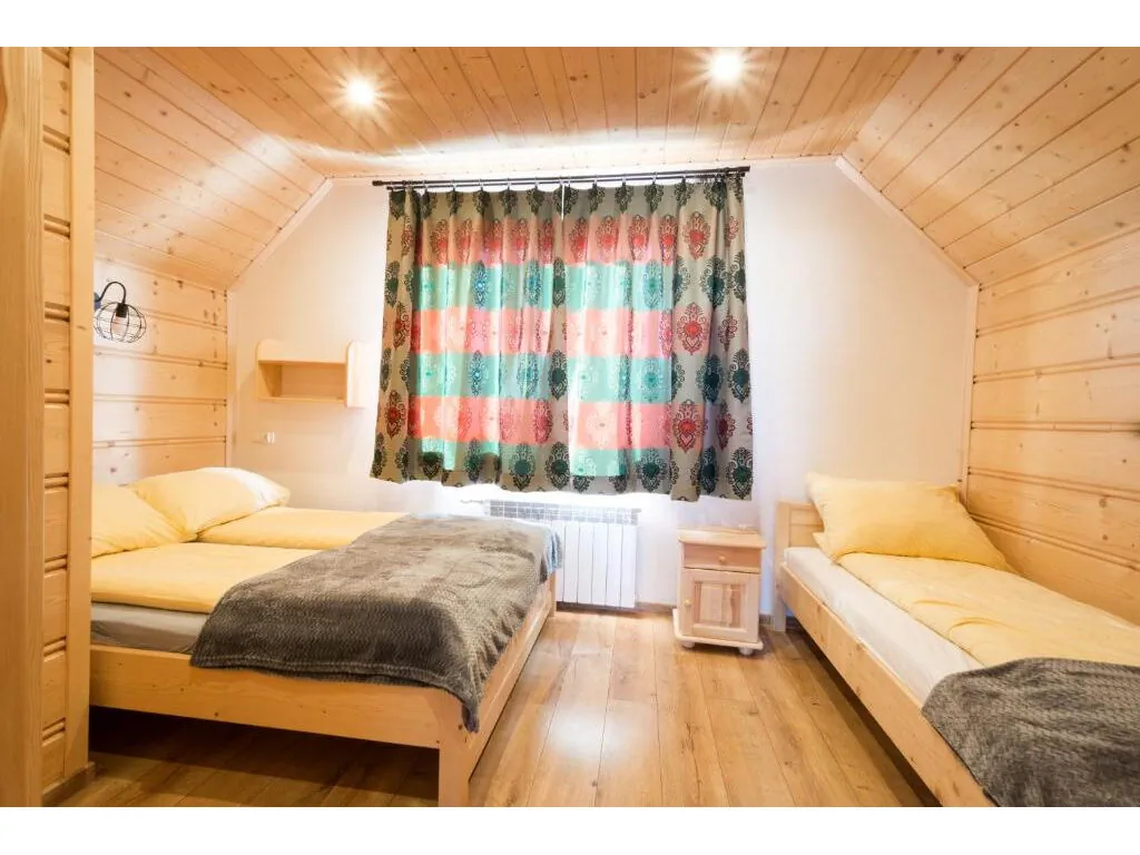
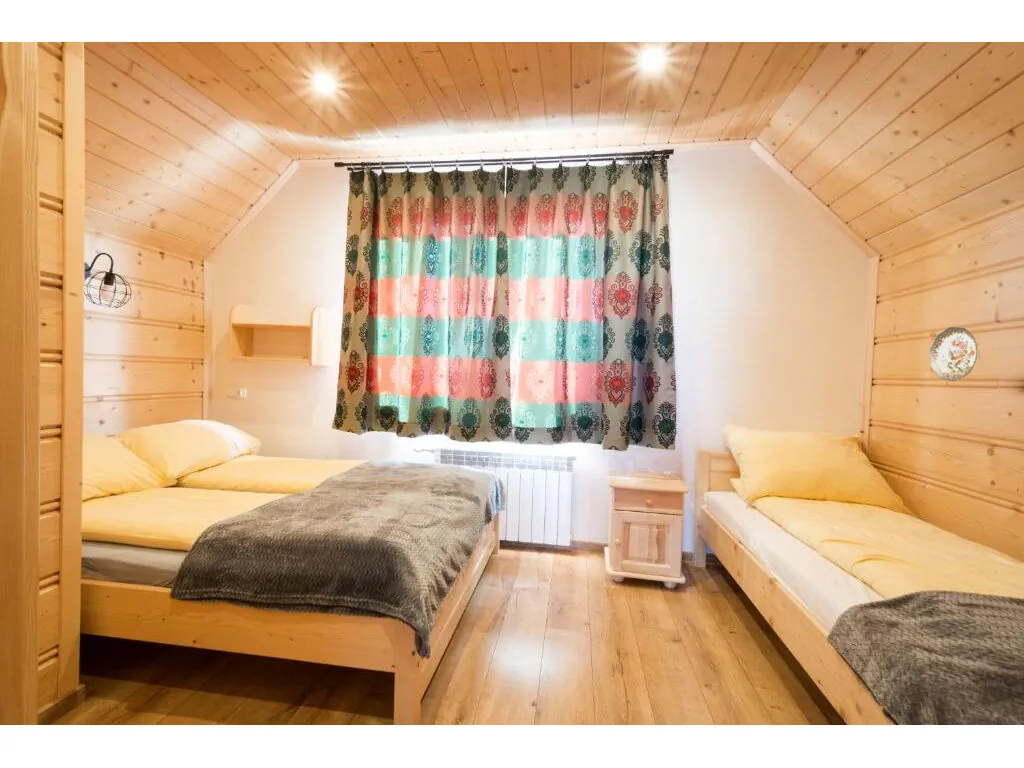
+ decorative plate [929,326,978,382]
